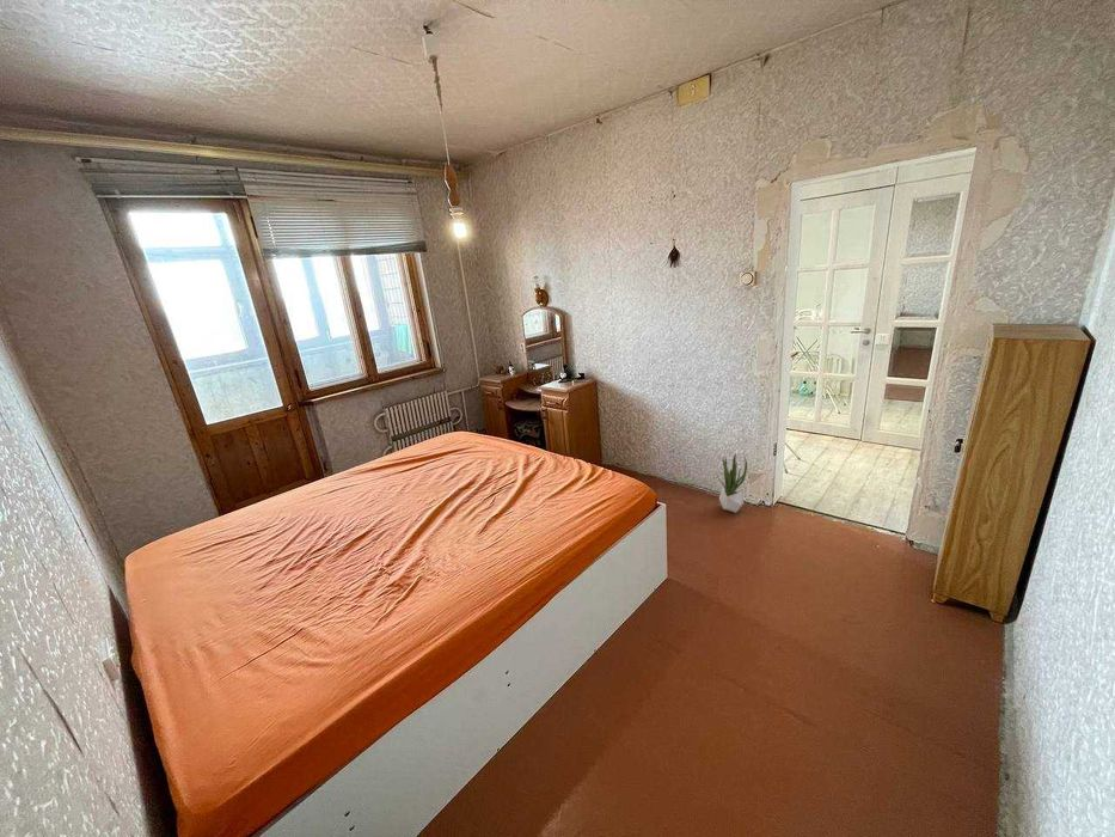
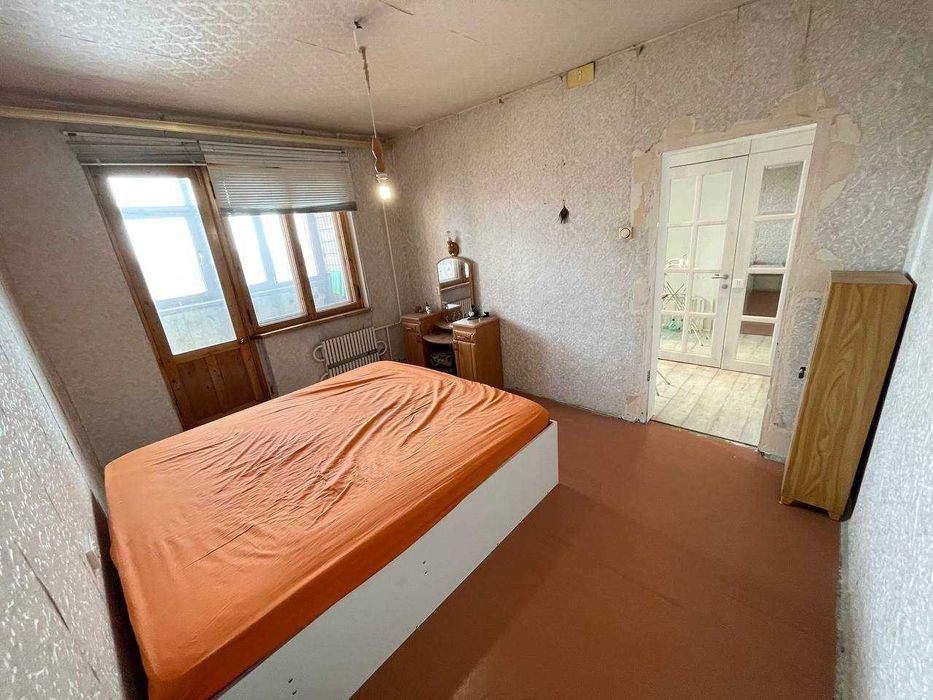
- potted plant [716,452,748,514]
